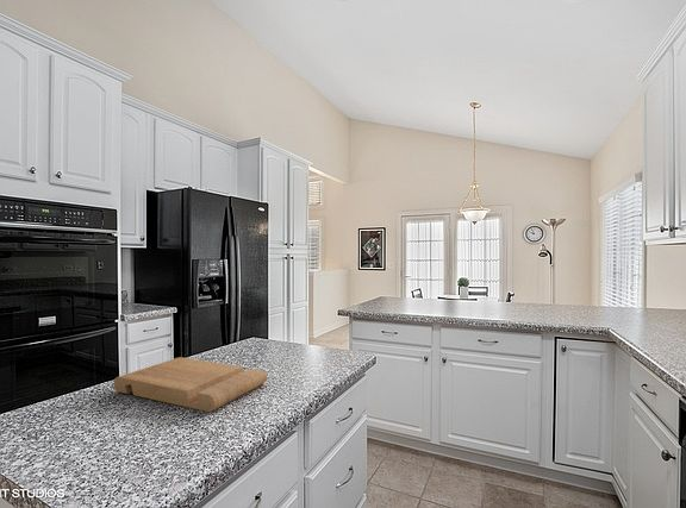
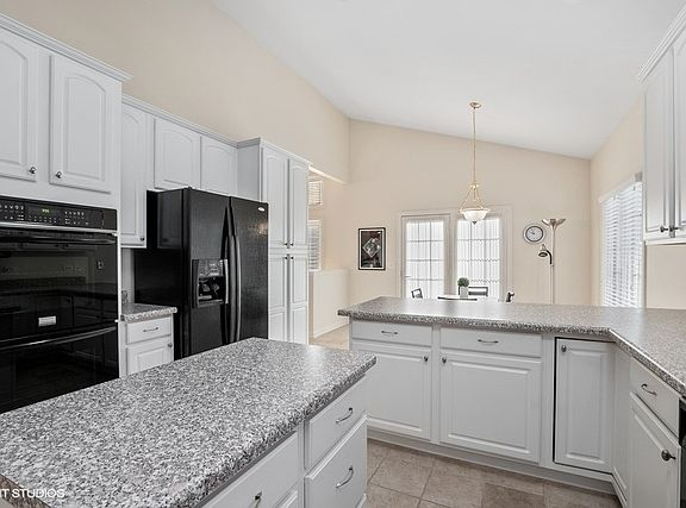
- cutting board [112,356,268,413]
